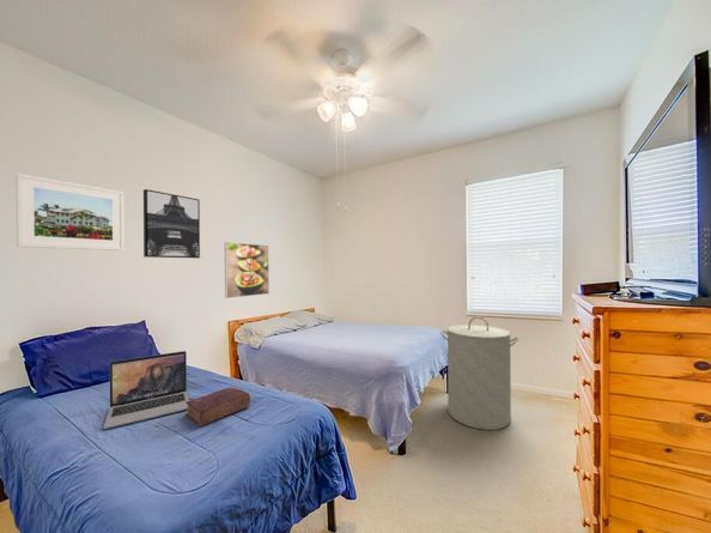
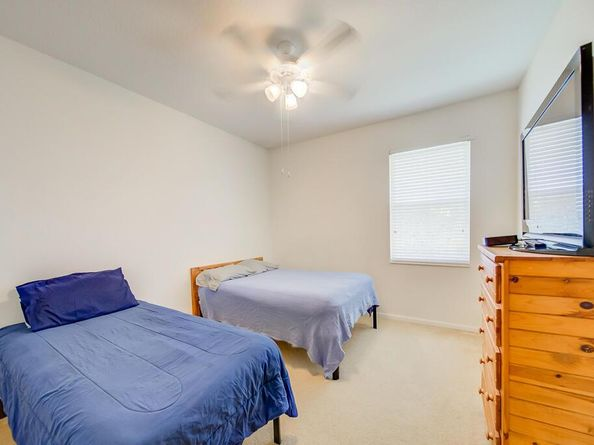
- laundry hamper [439,315,519,431]
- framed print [224,241,271,299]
- book [183,384,251,428]
- laptop [103,350,190,430]
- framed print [16,172,126,252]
- wall art [142,188,201,259]
